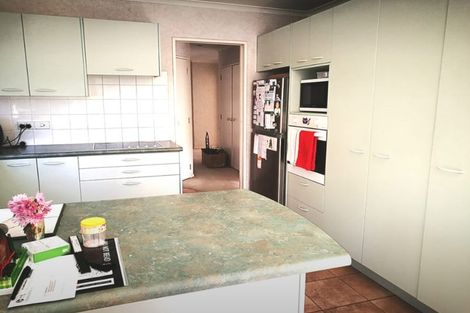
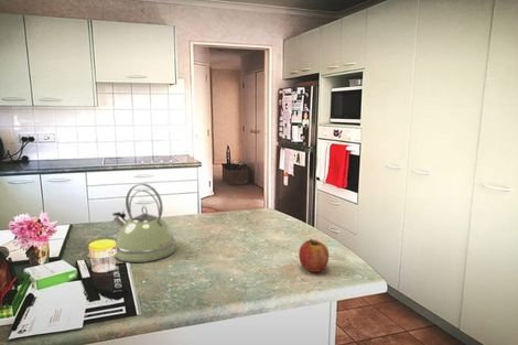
+ kettle [111,182,177,263]
+ fruit [298,238,330,273]
